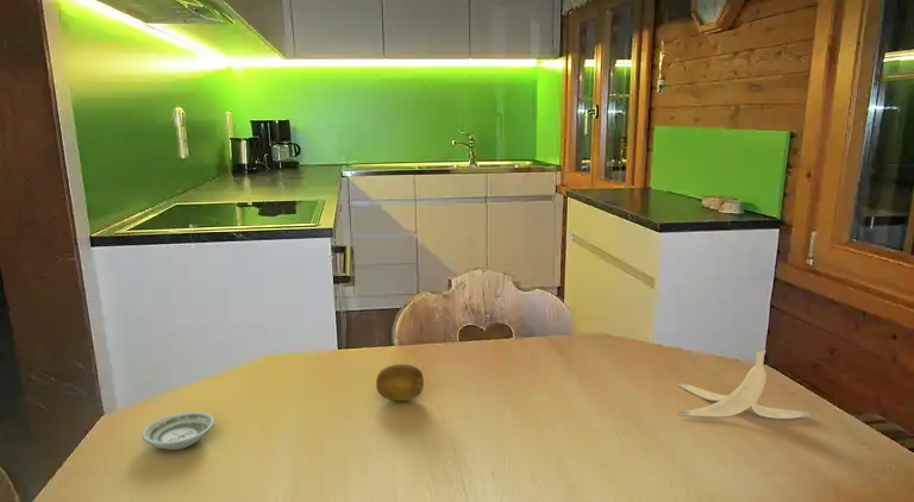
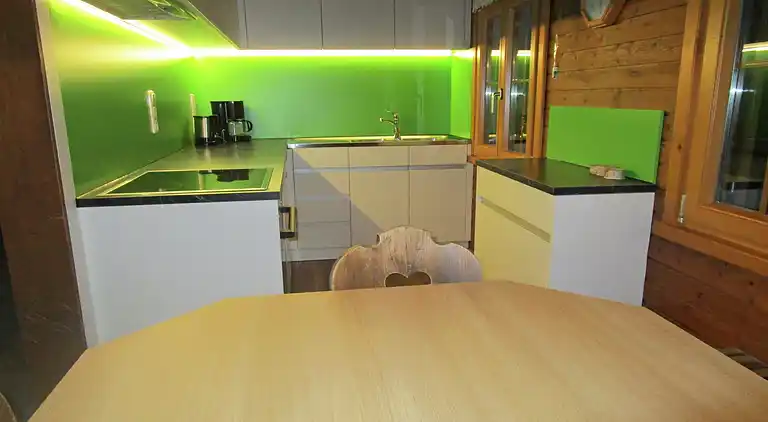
- fruit [375,363,425,402]
- saucer [140,410,215,451]
- banana peel [675,347,813,420]
